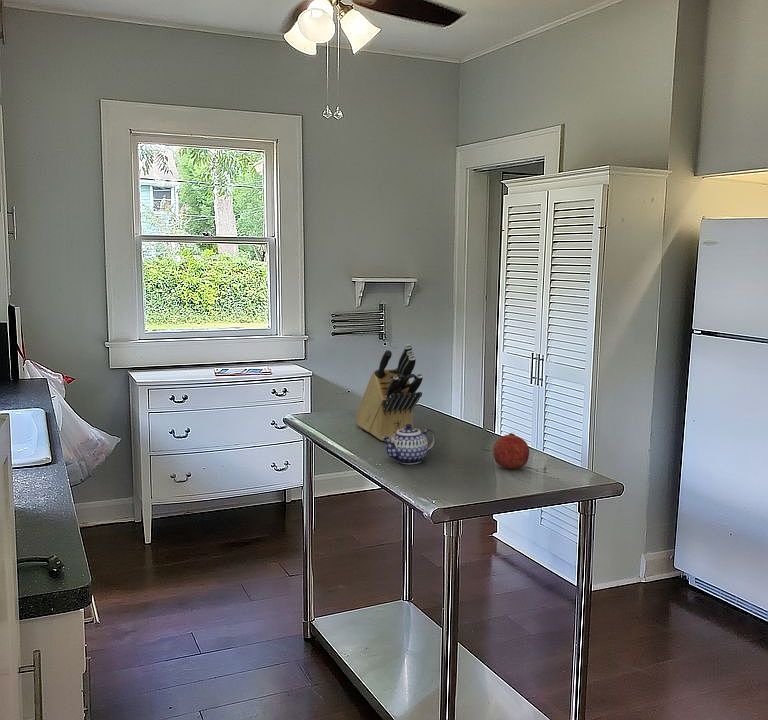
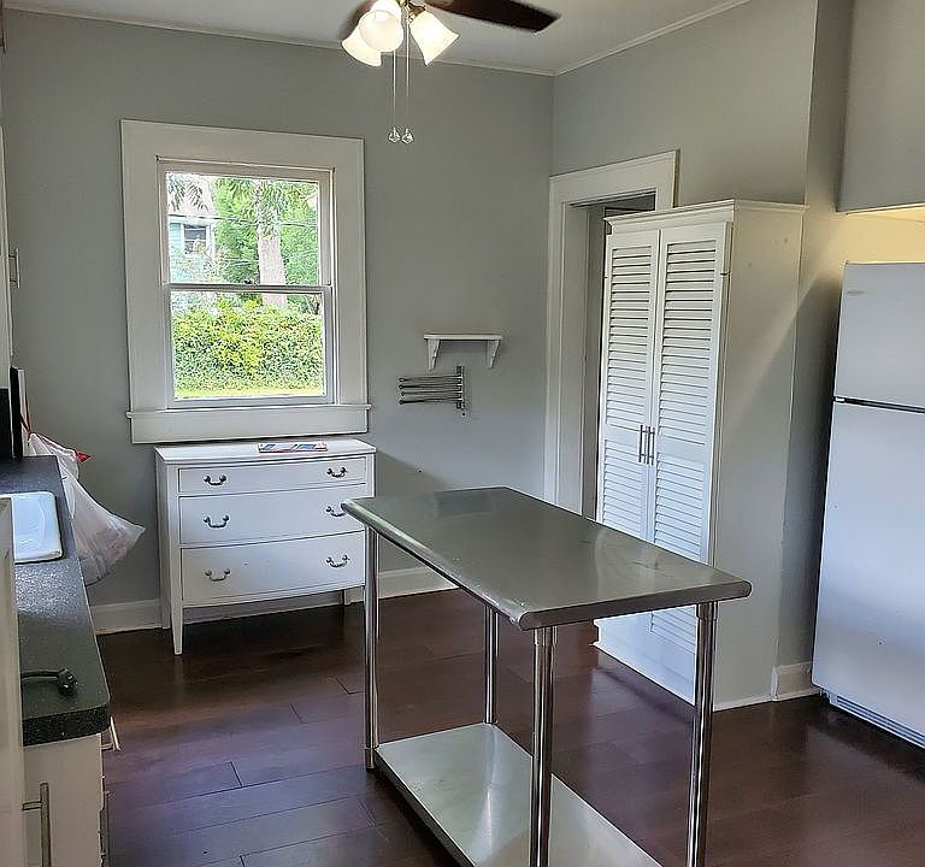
- fruit [492,432,530,470]
- knife block [354,343,424,442]
- teapot [382,424,436,465]
